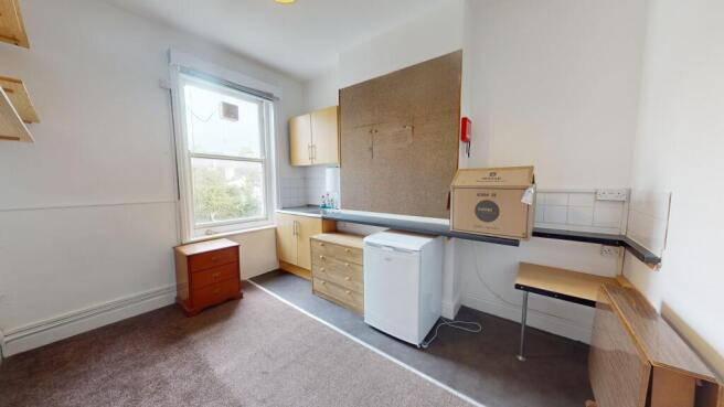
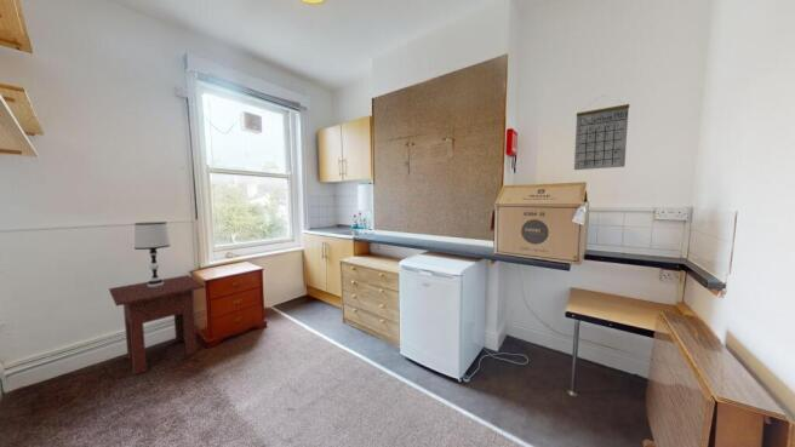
+ calendar [573,94,630,171]
+ table lamp [133,220,171,287]
+ side table [108,274,206,377]
